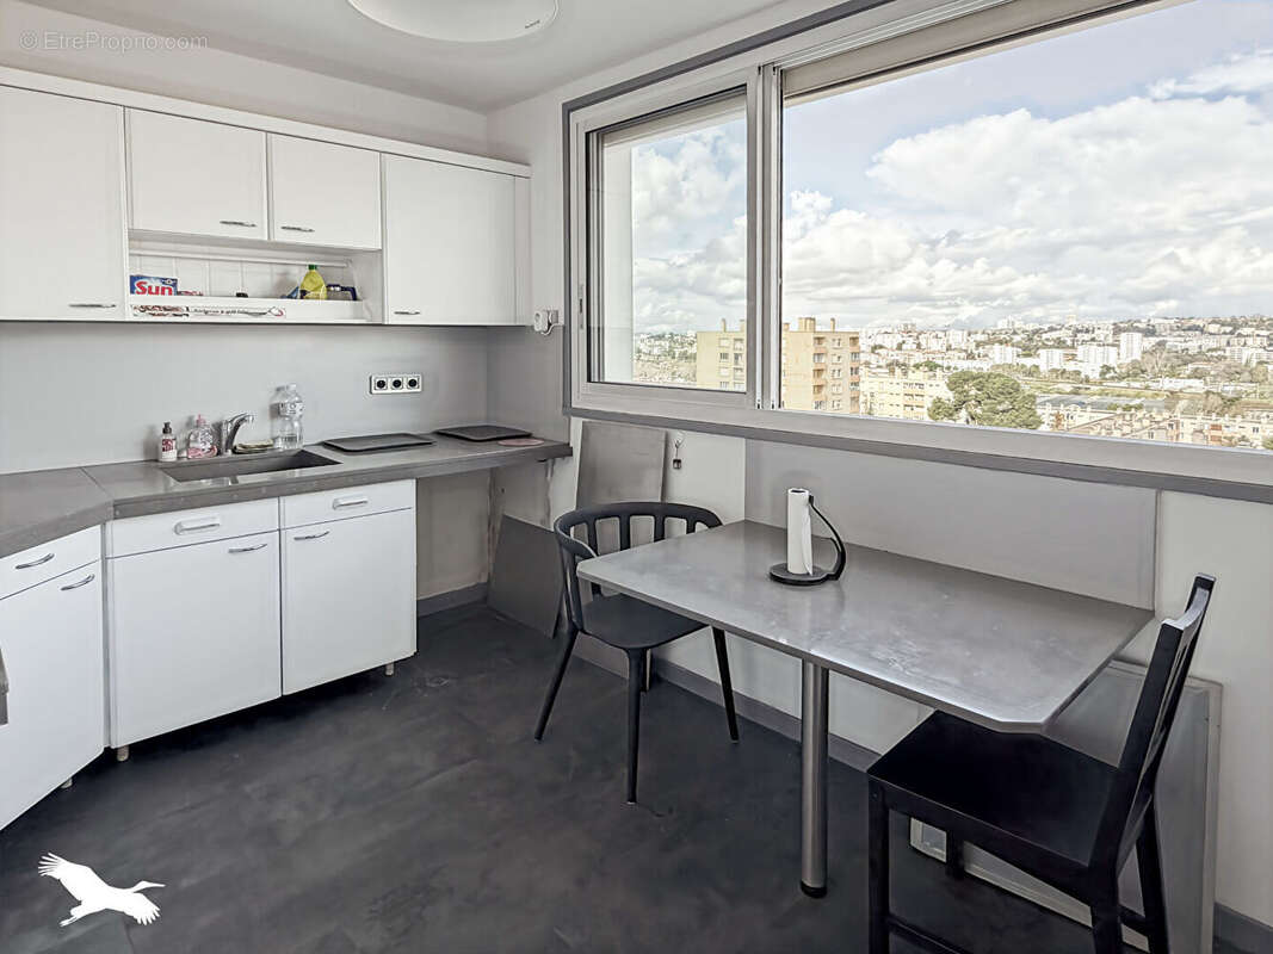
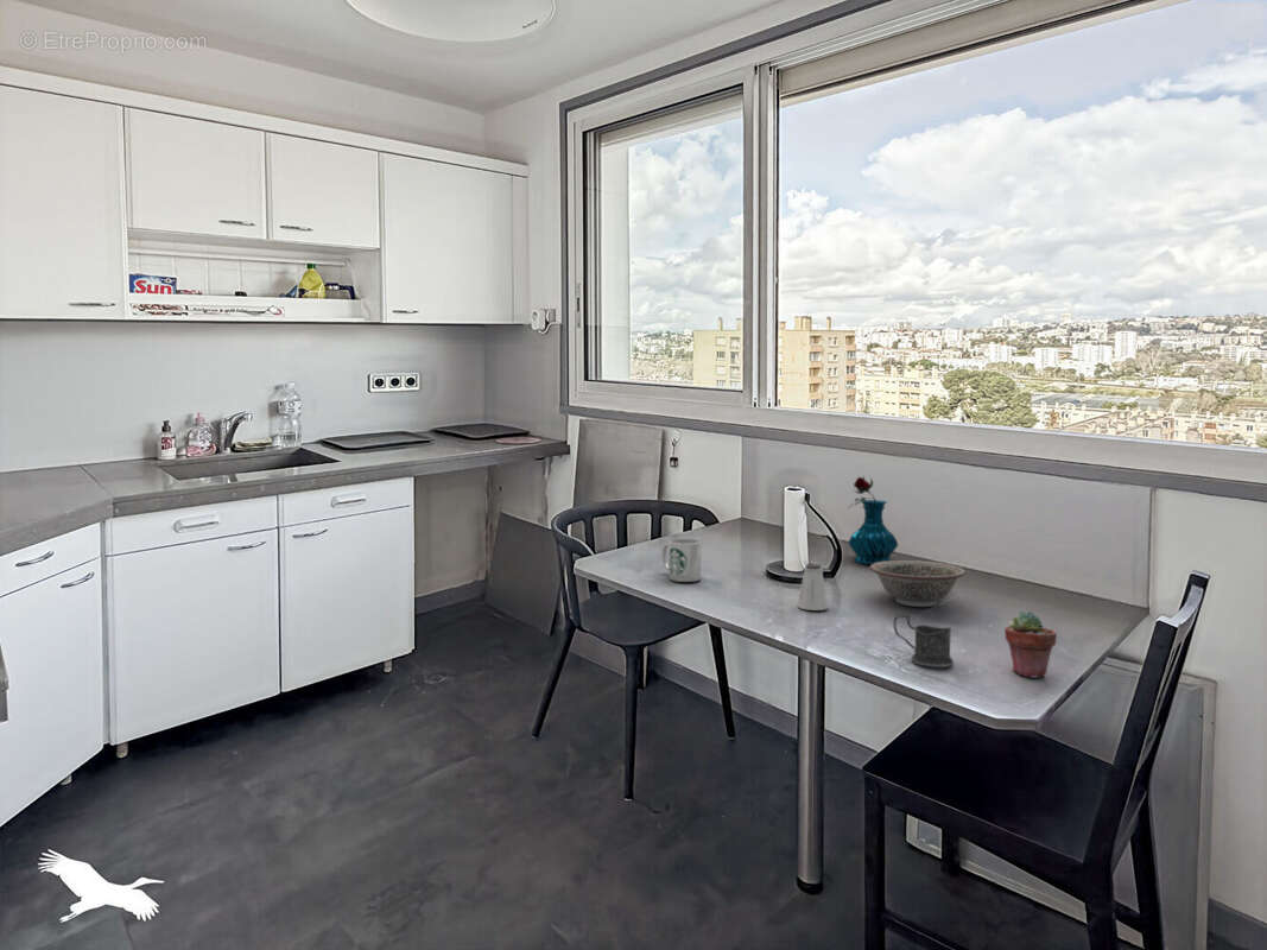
+ potted succulent [1003,610,1058,679]
+ vase [847,474,899,565]
+ mug [661,538,702,583]
+ mug [892,614,955,669]
+ saltshaker [796,563,830,612]
+ decorative bowl [868,559,967,608]
